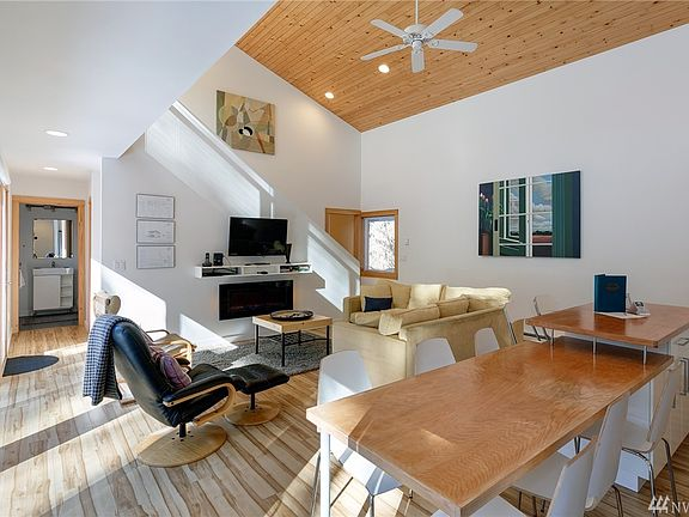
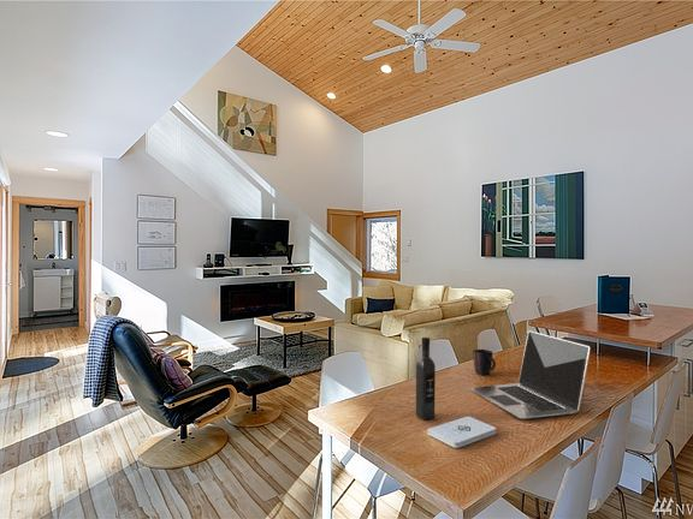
+ notepad [426,416,497,449]
+ wine bottle [415,336,437,420]
+ laptop [469,329,592,420]
+ mug [472,348,497,376]
